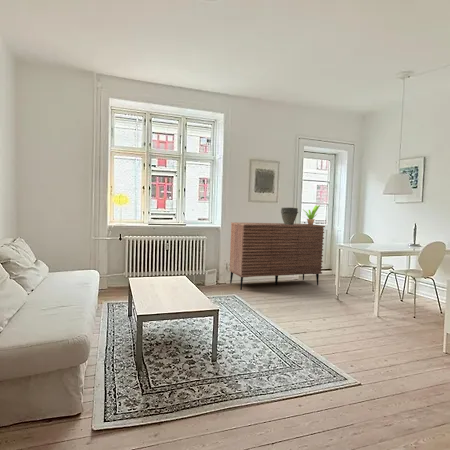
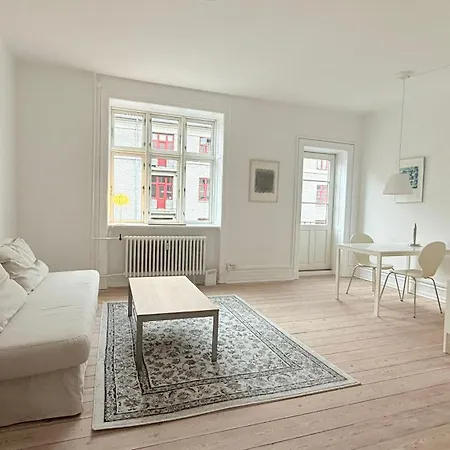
- sideboard [229,221,326,291]
- vessel [280,206,299,225]
- potted plant [301,204,321,225]
